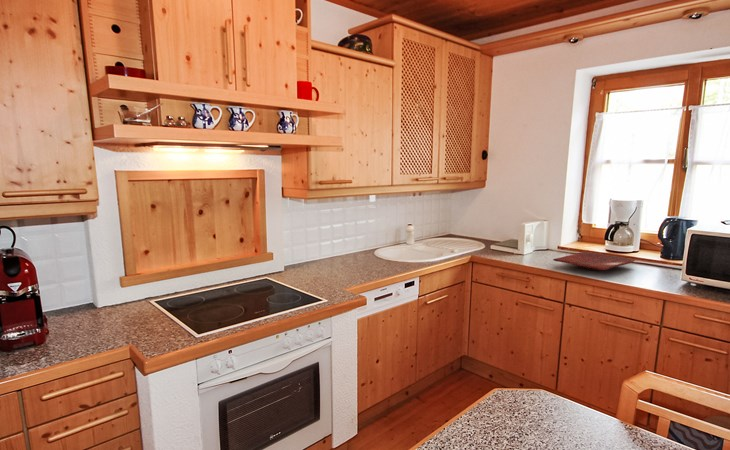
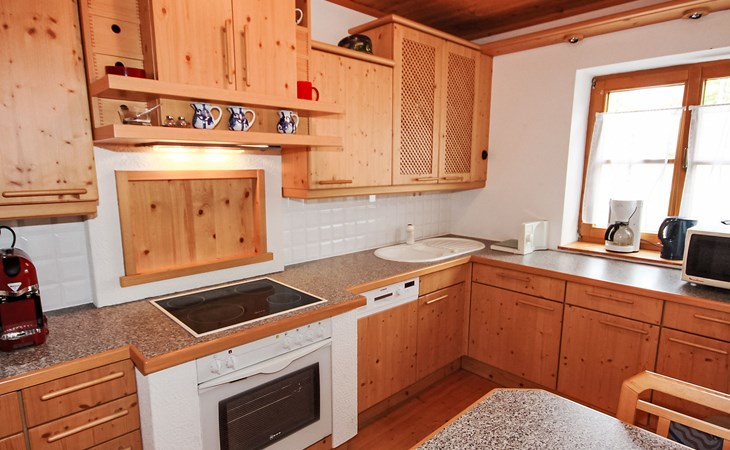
- cutting board [552,251,636,271]
